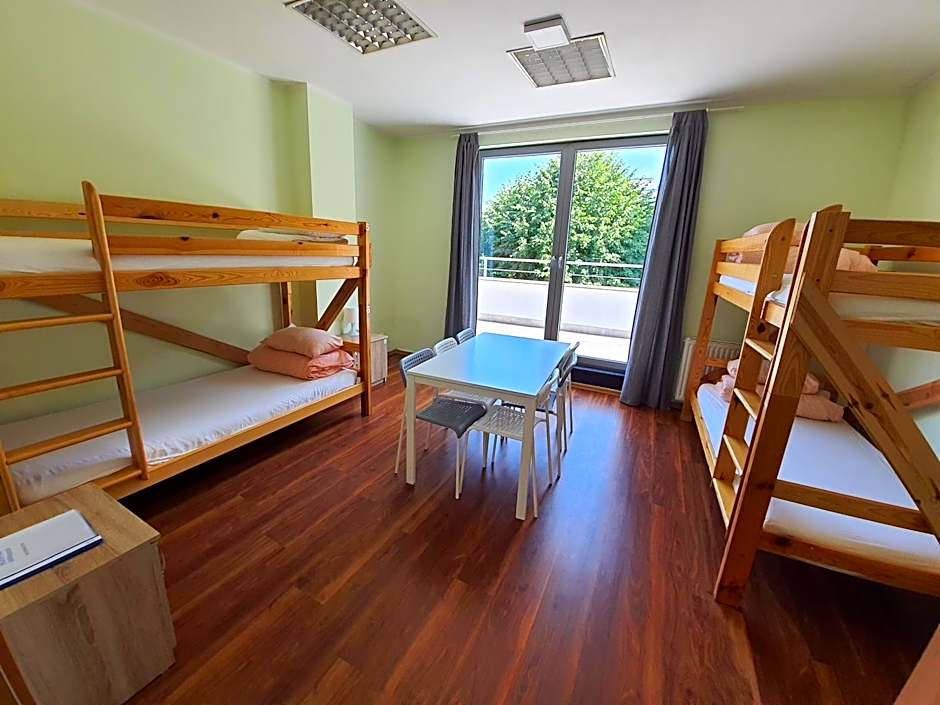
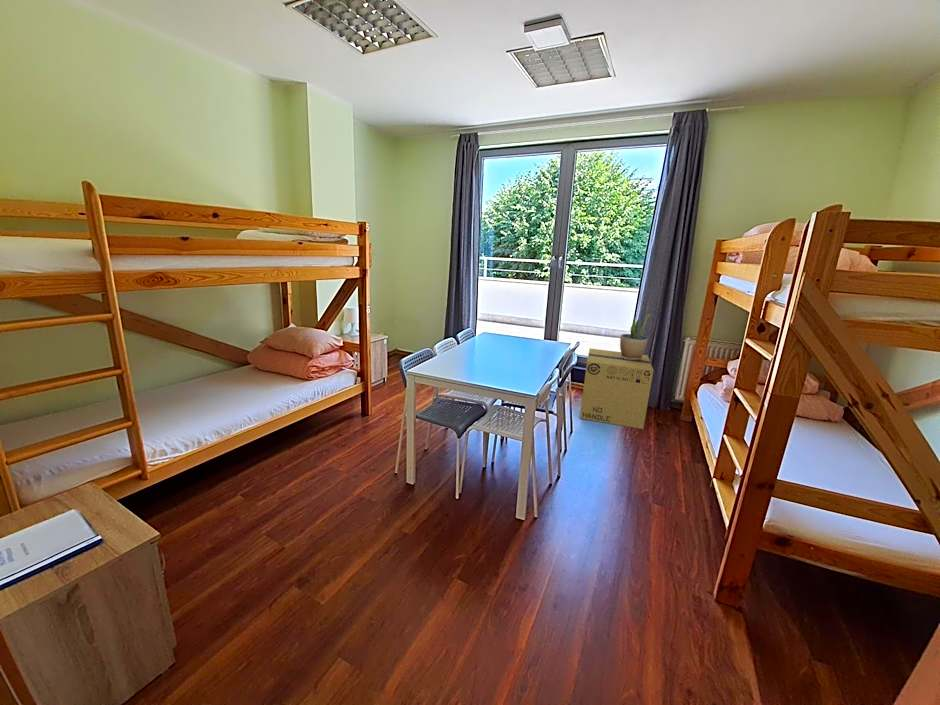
+ potted plant [619,313,651,360]
+ cardboard box [579,348,655,430]
